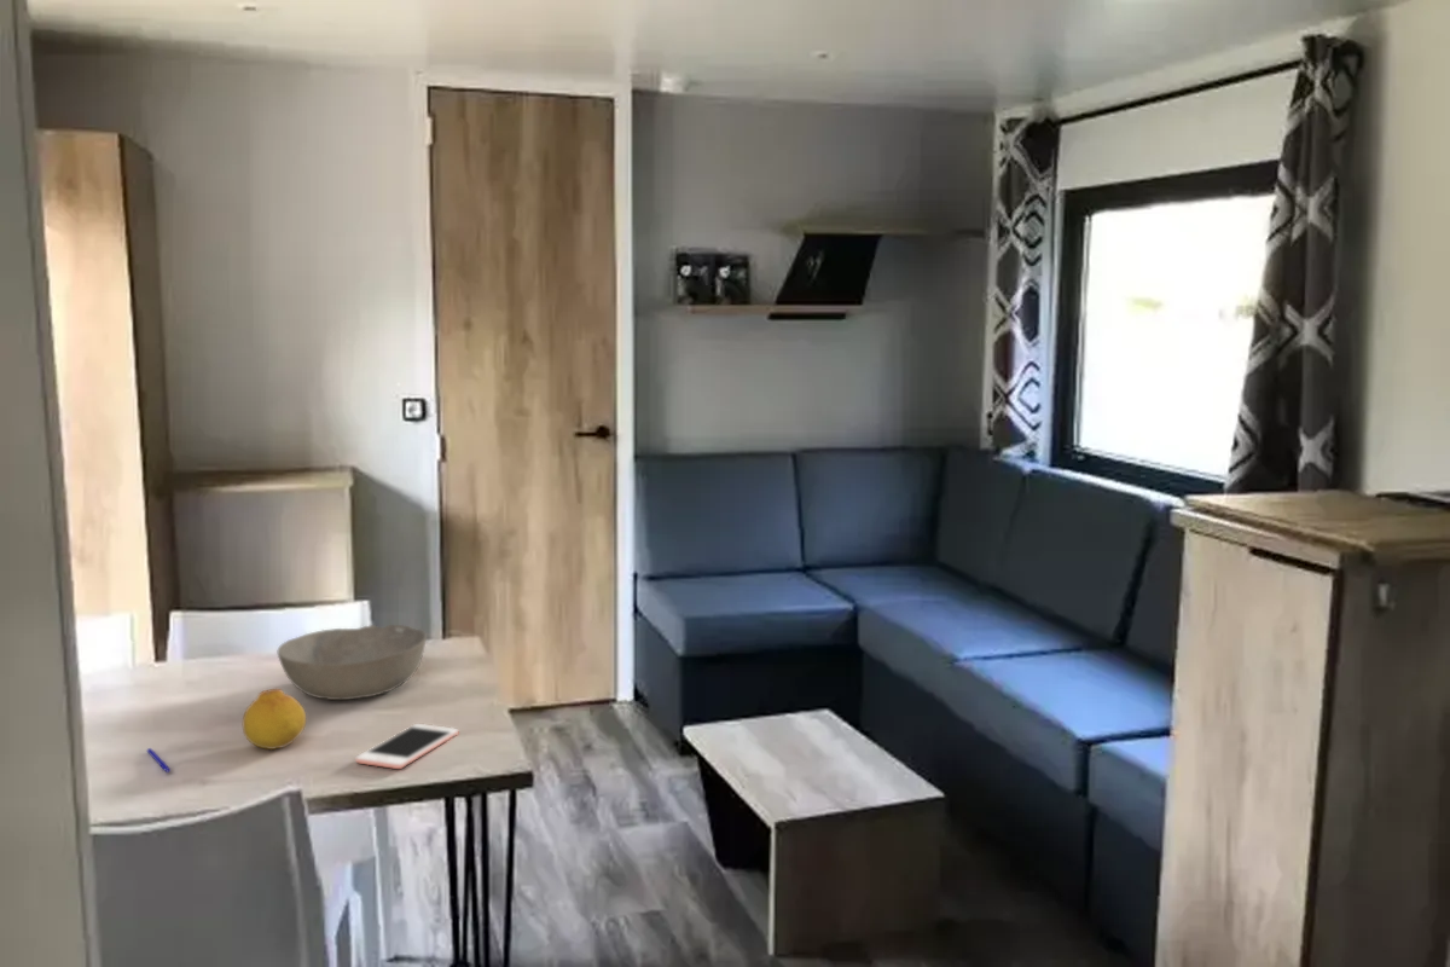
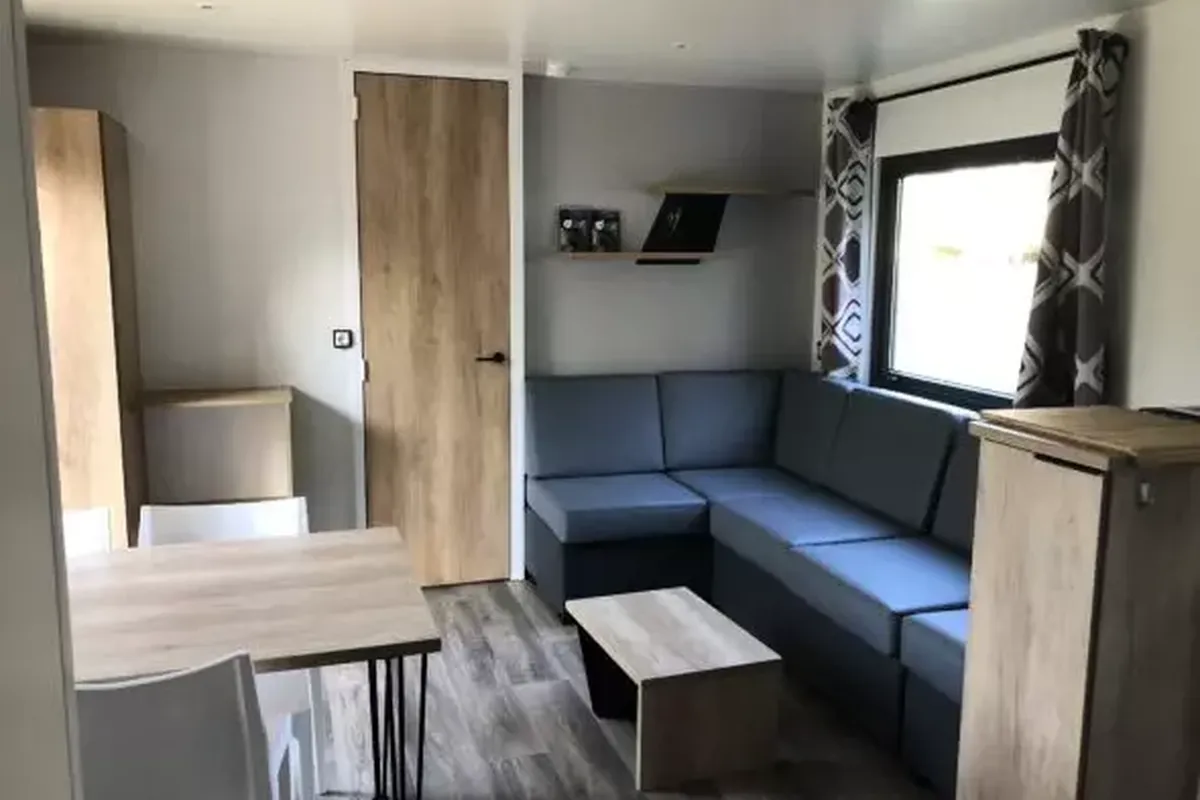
- cell phone [354,723,459,770]
- bowl [277,624,428,701]
- pen [146,747,172,774]
- fruit [242,688,307,751]
